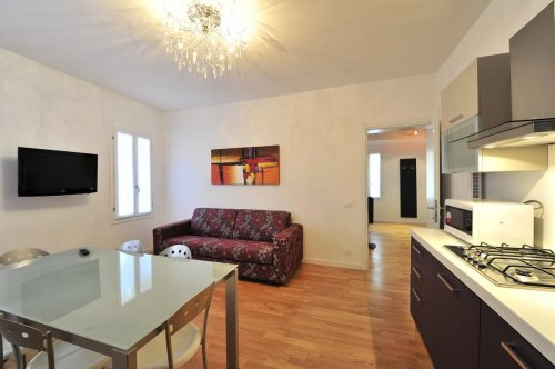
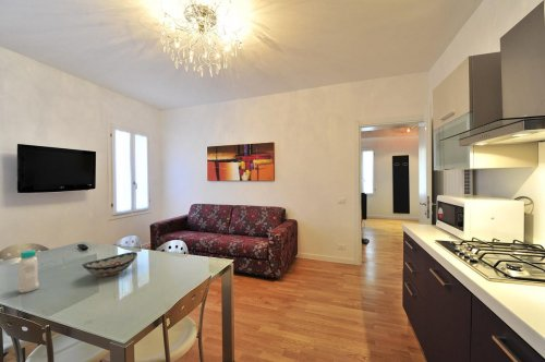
+ decorative bowl [81,251,138,278]
+ bottle [17,249,40,293]
